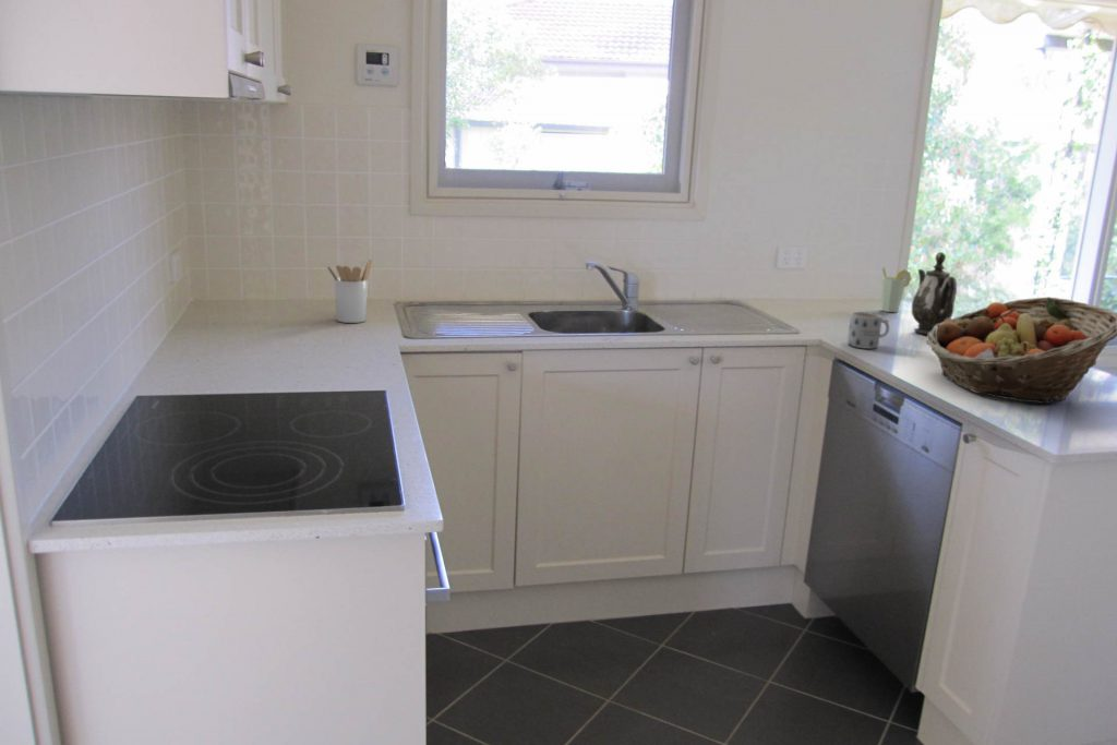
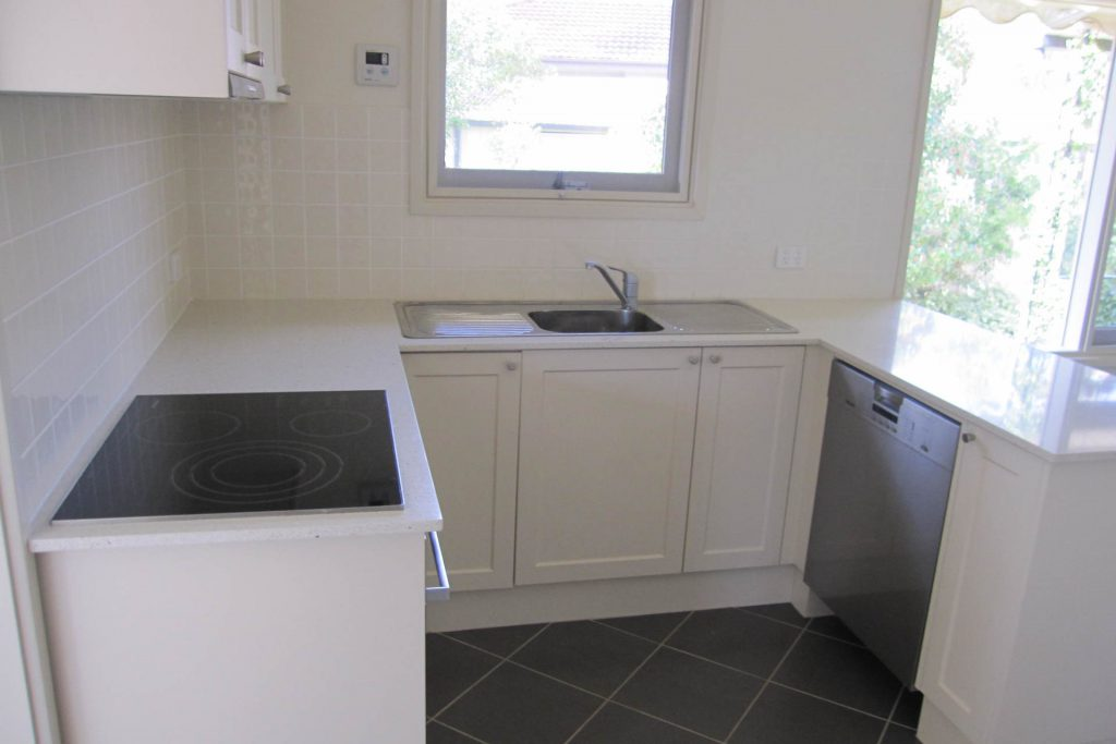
- utensil holder [326,259,373,324]
- teapot [911,251,958,336]
- fruit basket [925,296,1117,405]
- mug [846,311,890,350]
- cup [880,266,912,313]
